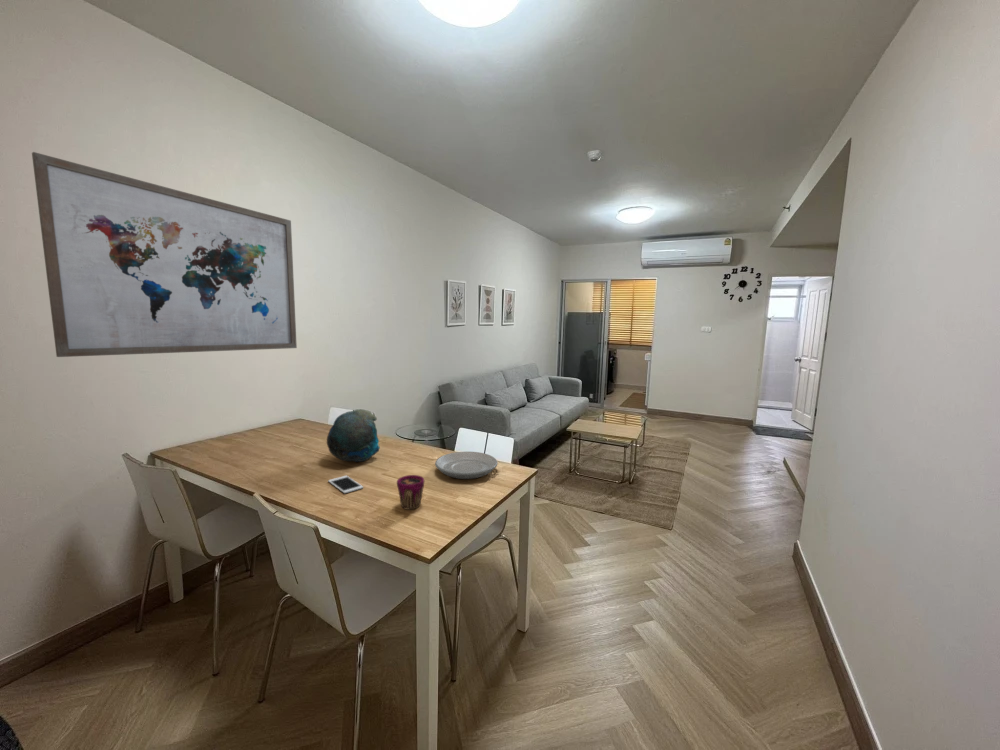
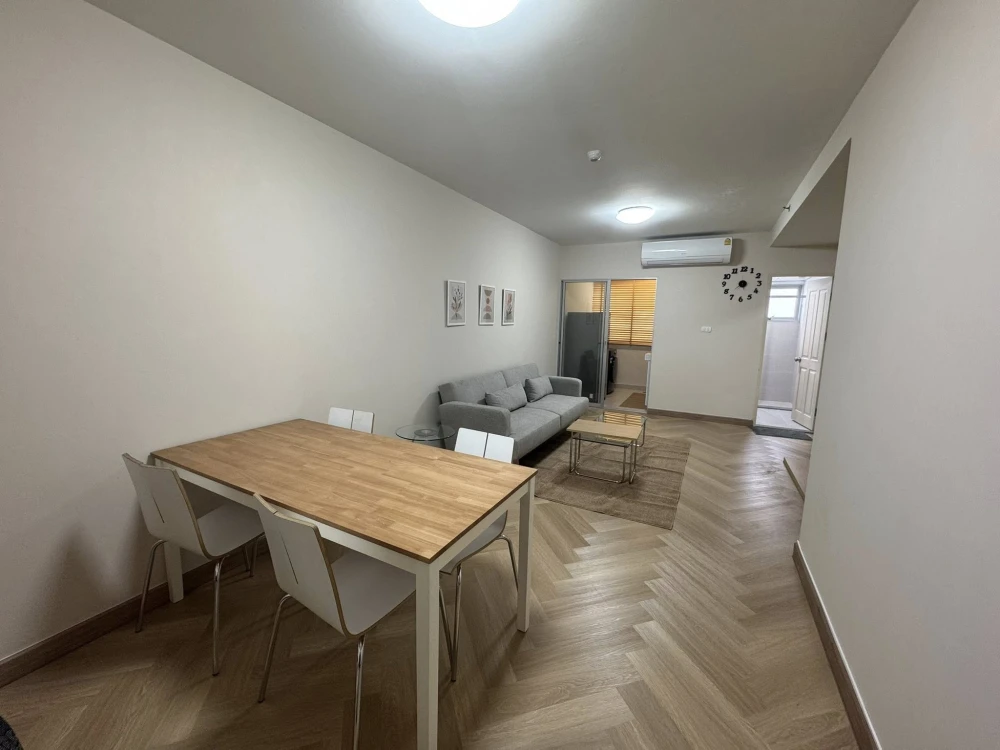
- plate [434,451,498,480]
- wall art [31,151,298,358]
- cup [396,474,425,511]
- decorative bowl [326,408,381,463]
- cell phone [327,475,364,494]
